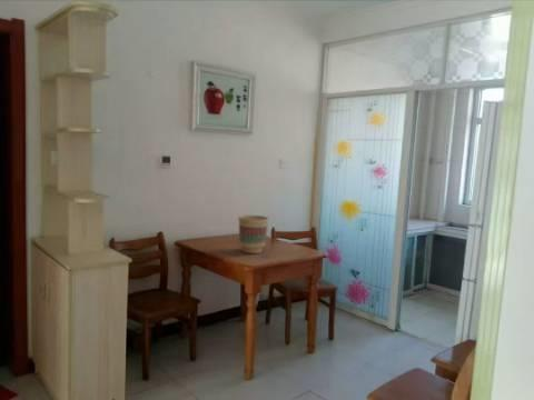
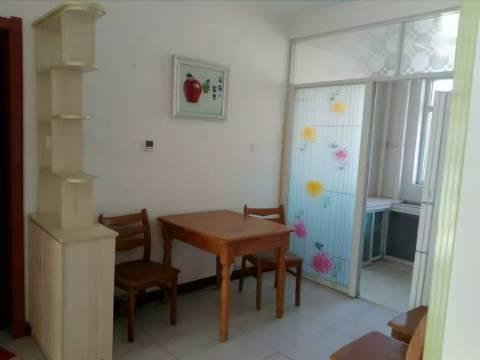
- flower pot [237,214,270,254]
